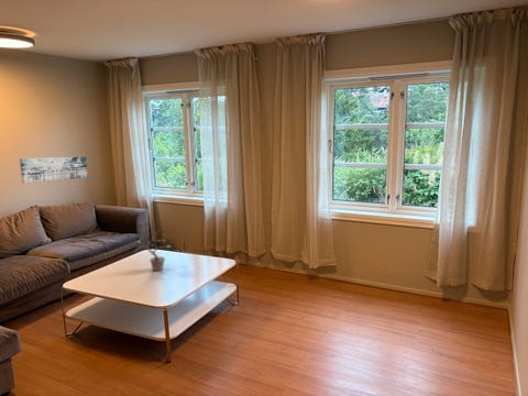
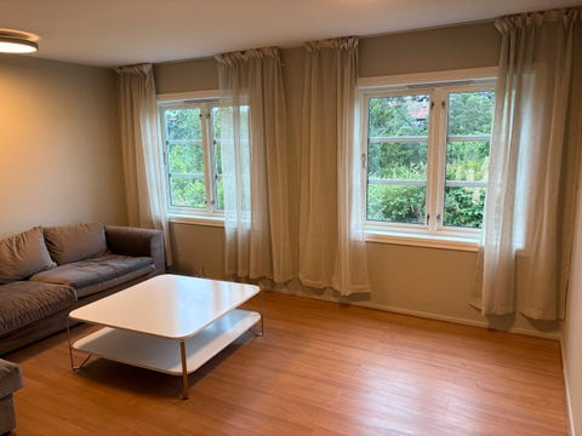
- potted plant [134,230,172,272]
- wall art [19,156,89,184]
